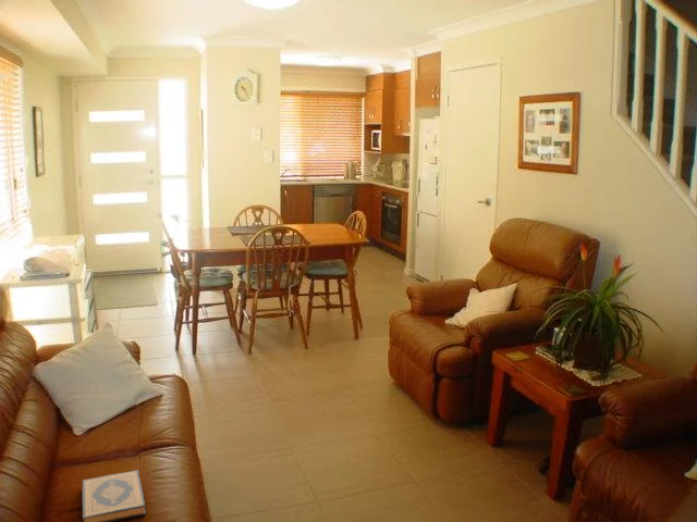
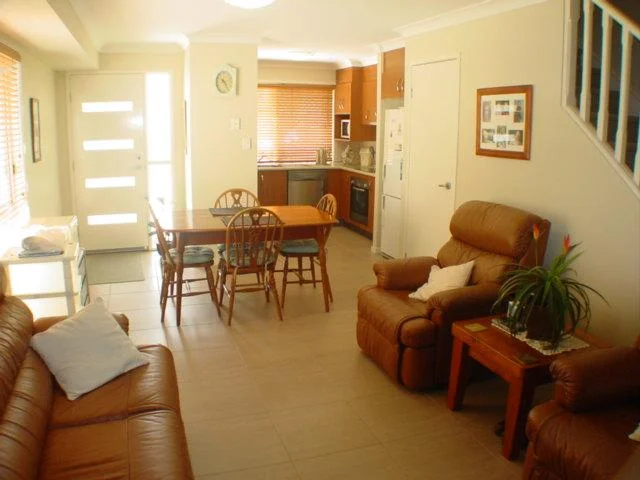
- hardback book [82,469,147,522]
